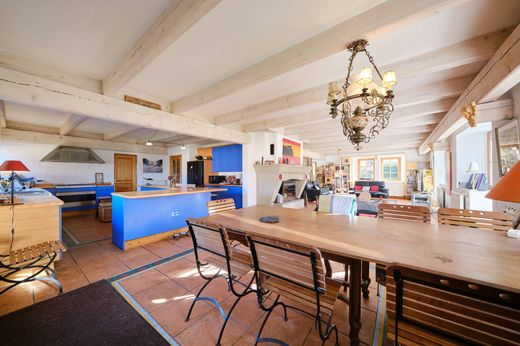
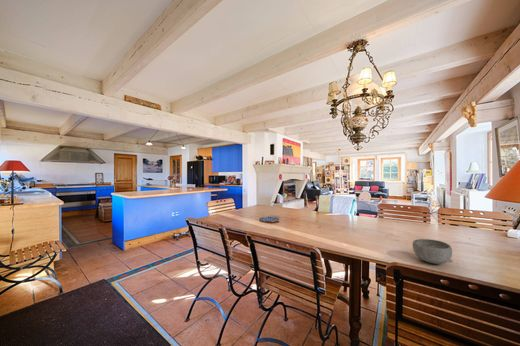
+ bowl [412,238,453,265]
